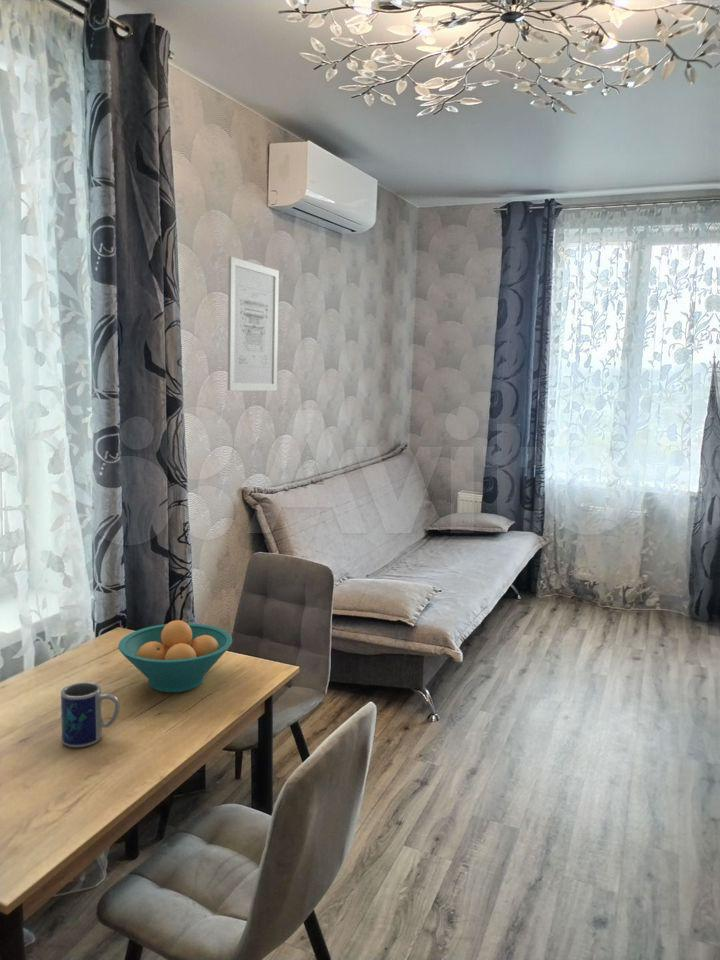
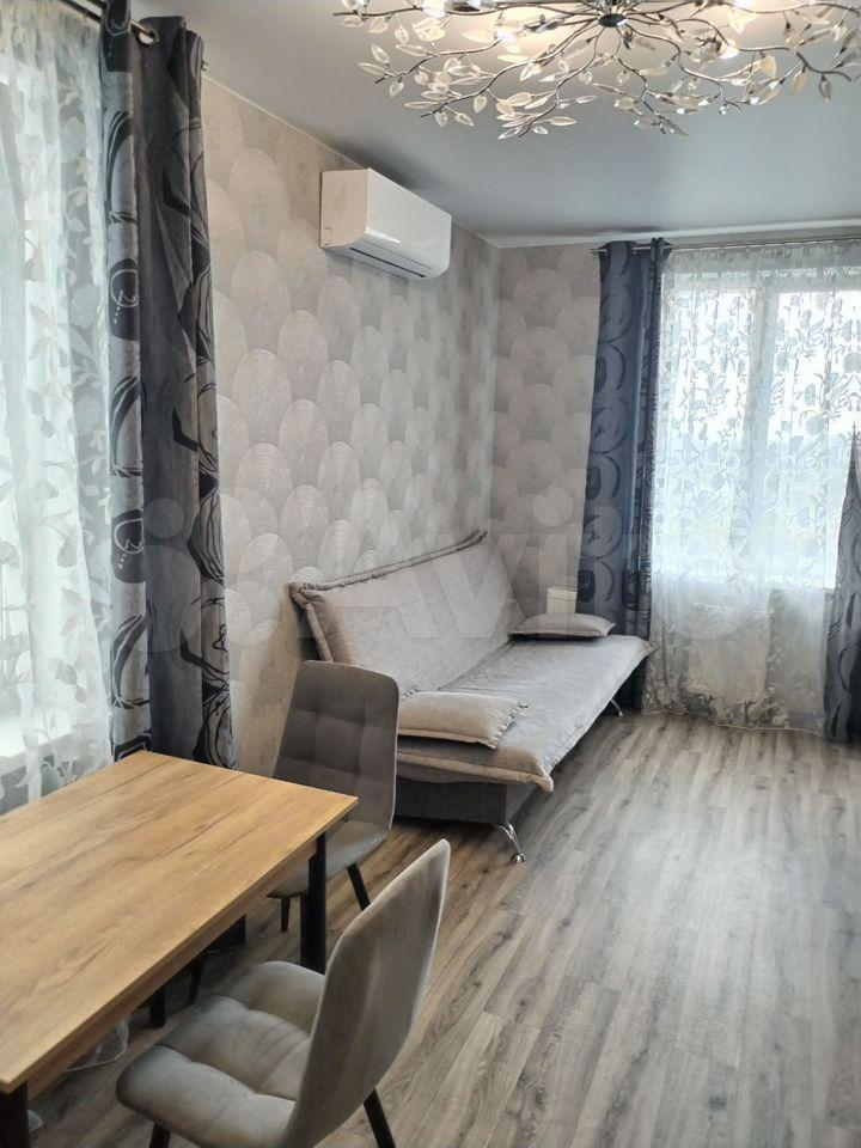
- fruit bowl [118,619,233,694]
- wall art [227,256,280,392]
- mug [60,681,121,748]
